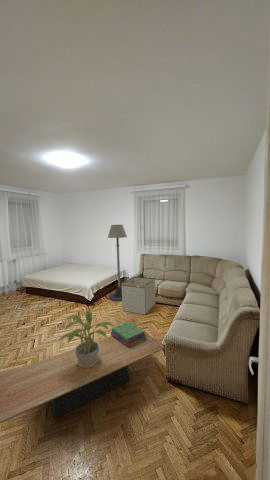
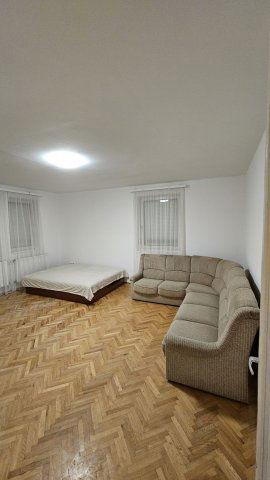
- storage bin [120,276,156,315]
- floor lamp [107,224,128,302]
- potted plant [57,309,115,367]
- stack of books [110,321,147,348]
- coffee table [0,331,164,424]
